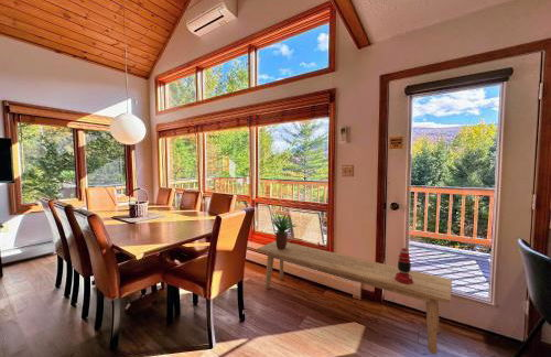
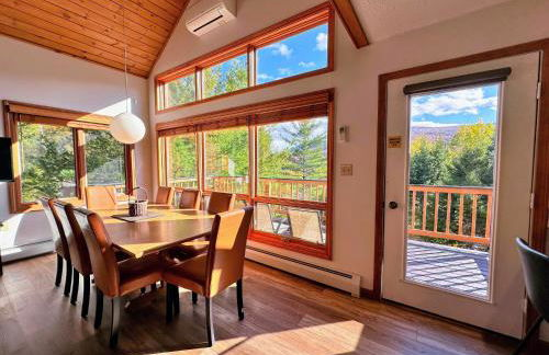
- bench [257,240,453,355]
- lantern [395,241,413,284]
- potted plant [270,213,296,250]
